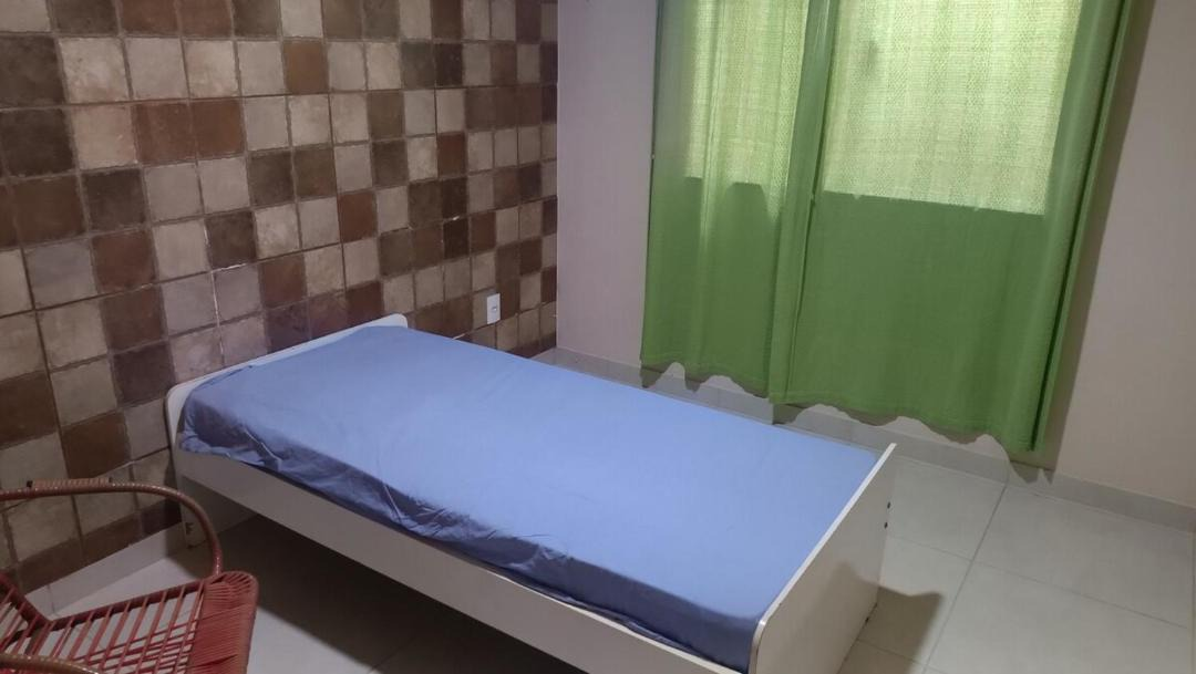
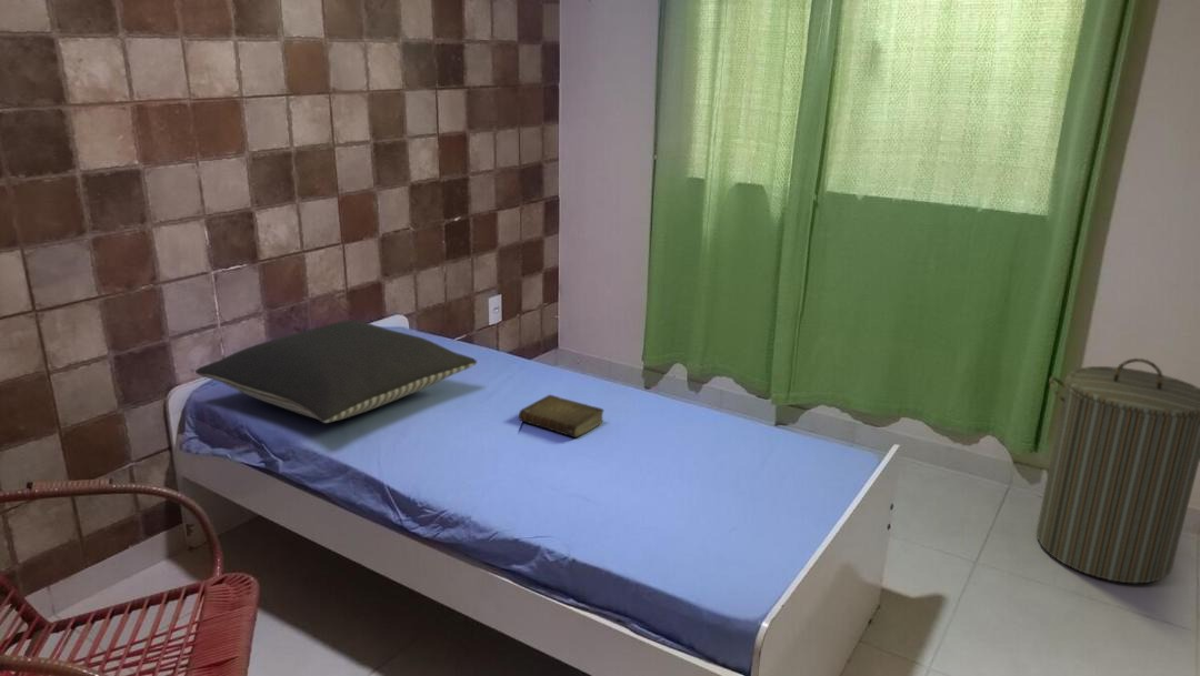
+ book [518,394,606,438]
+ laundry hamper [1036,357,1200,584]
+ pillow [194,319,478,424]
